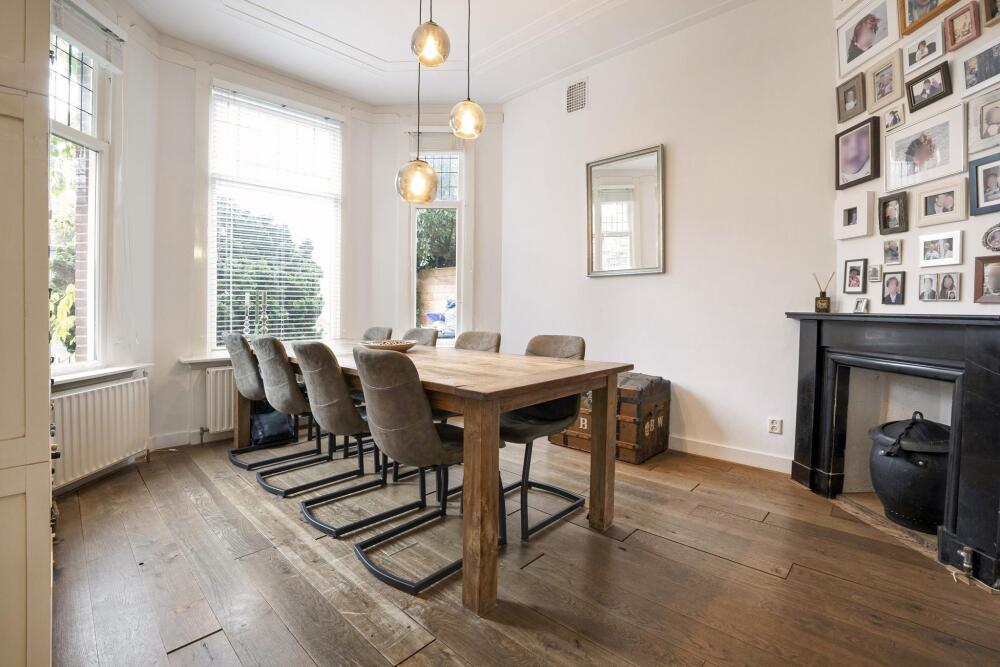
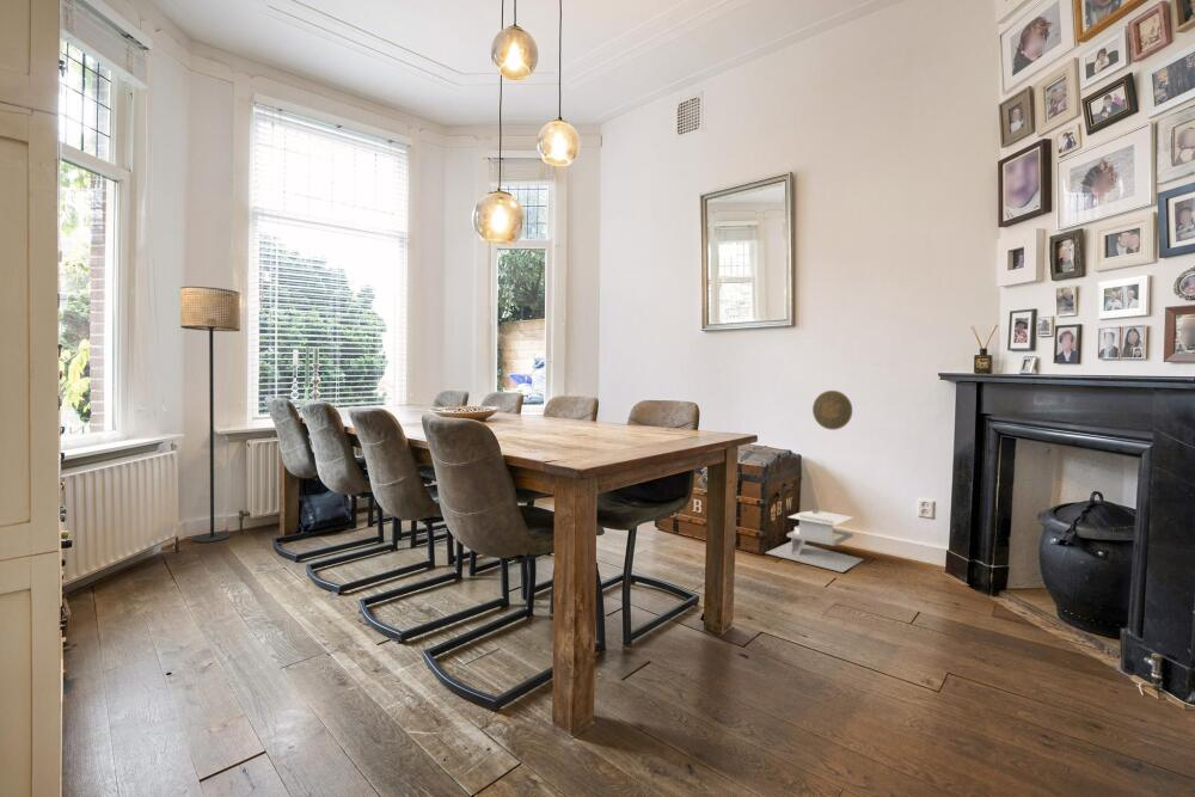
+ floor lamp [179,286,241,544]
+ decorative plate [811,390,853,431]
+ architectural model [764,508,865,574]
